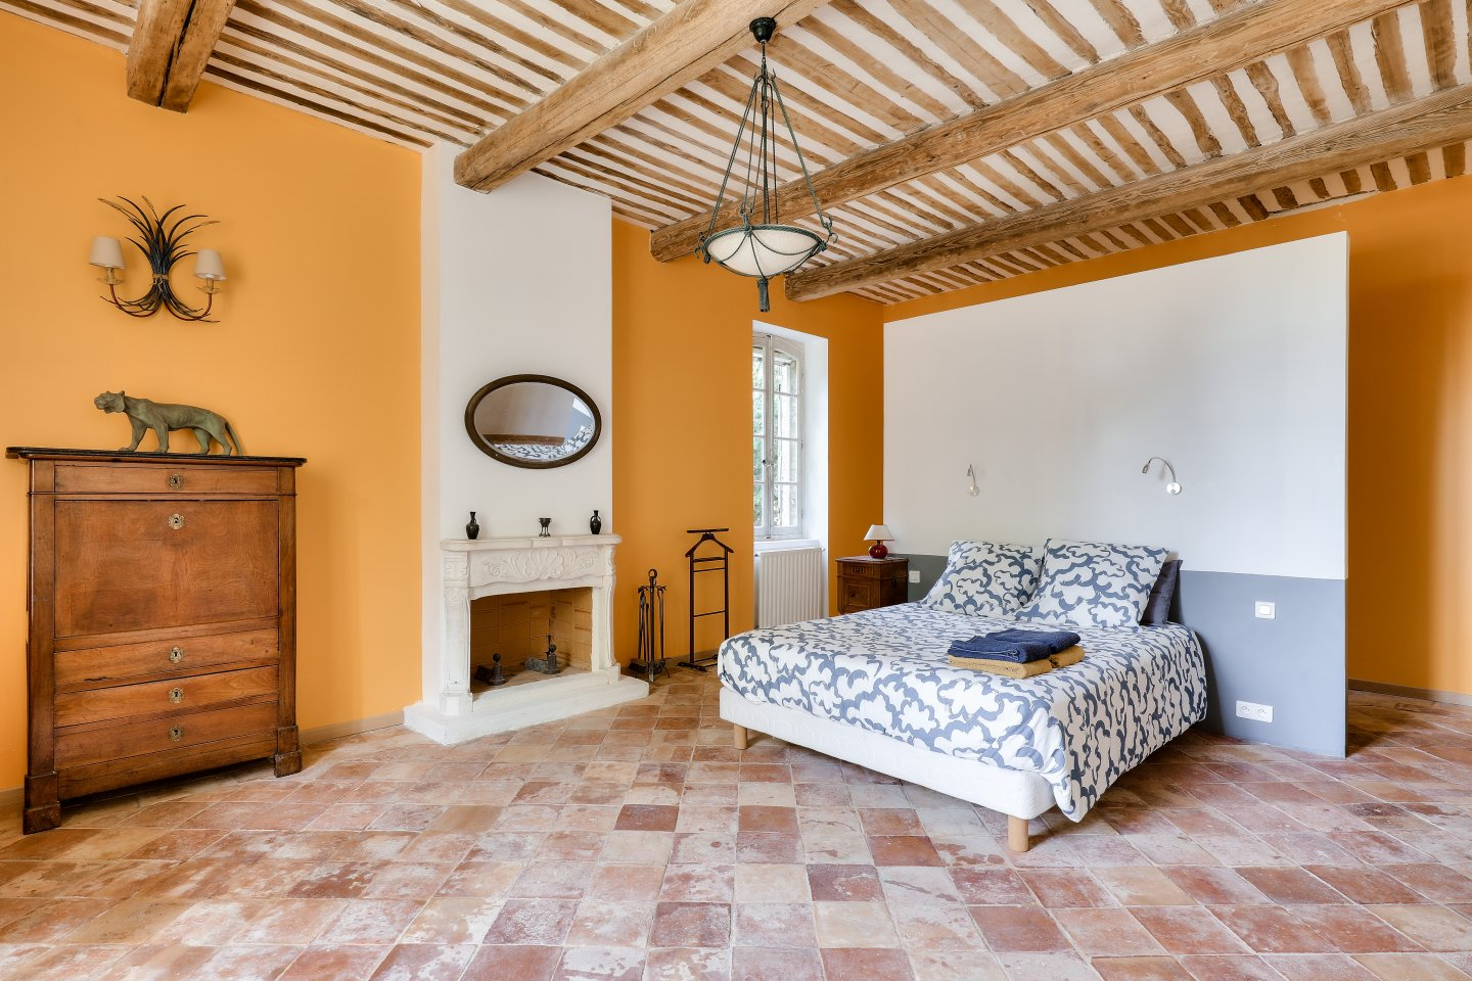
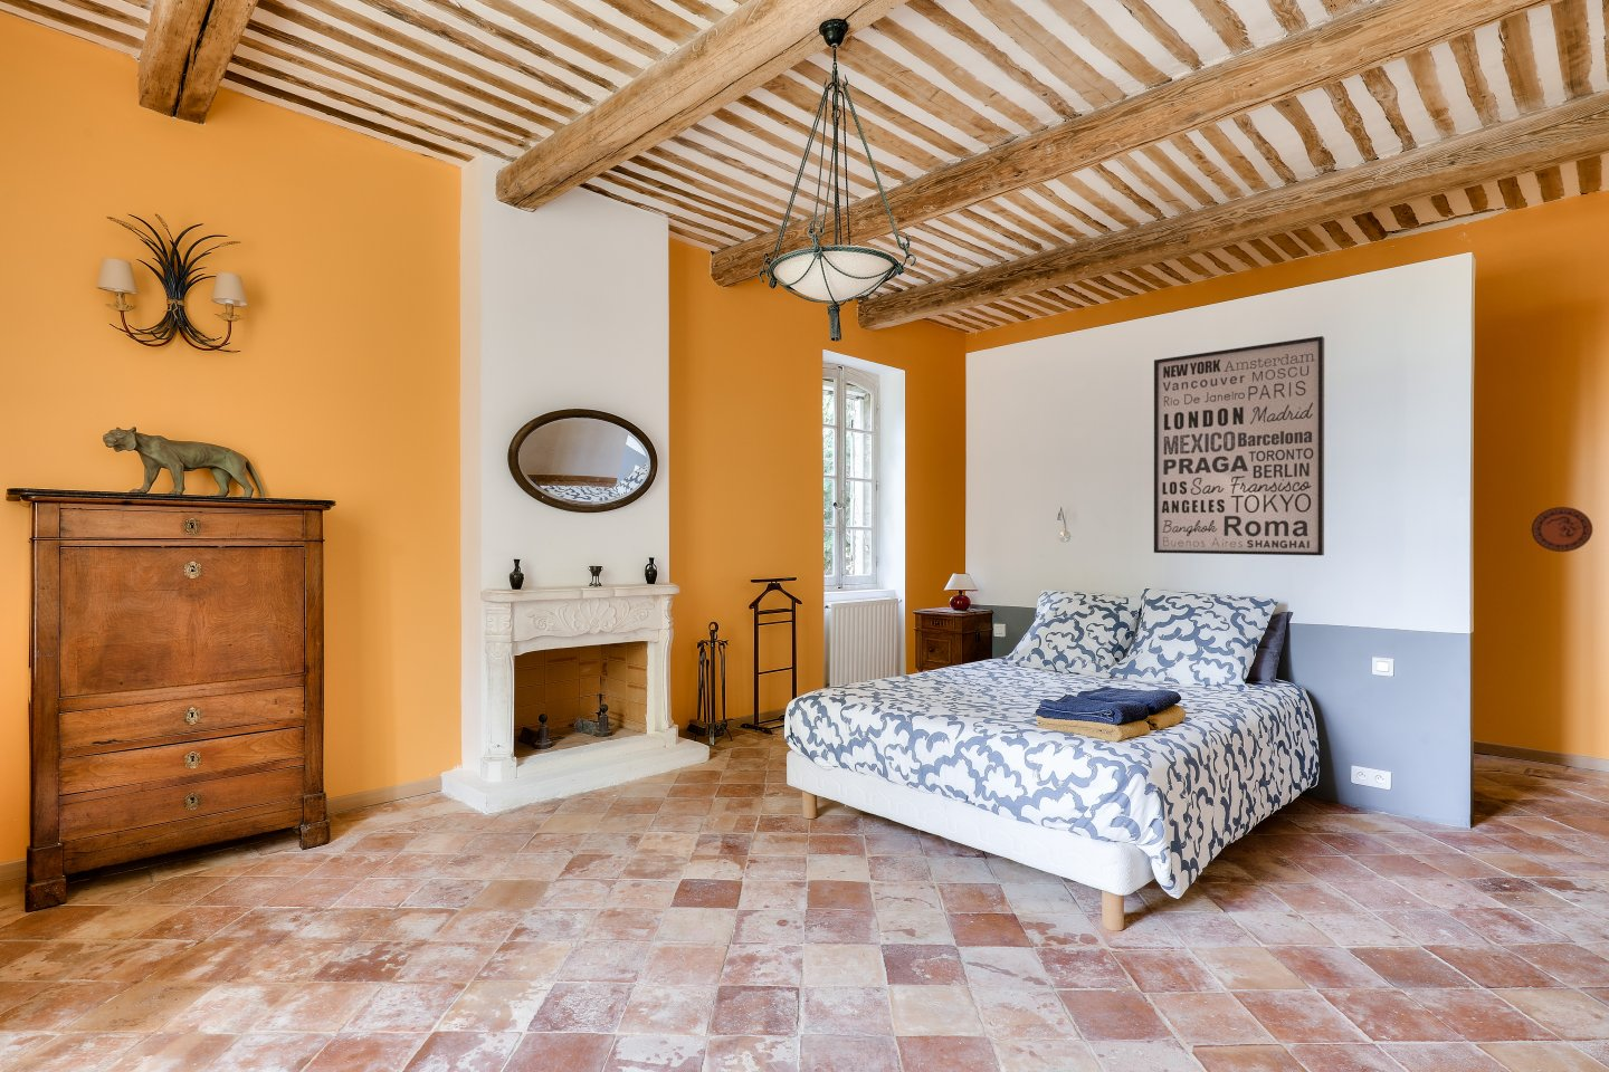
+ wall art [1153,335,1325,556]
+ decorative plate [1531,506,1593,553]
